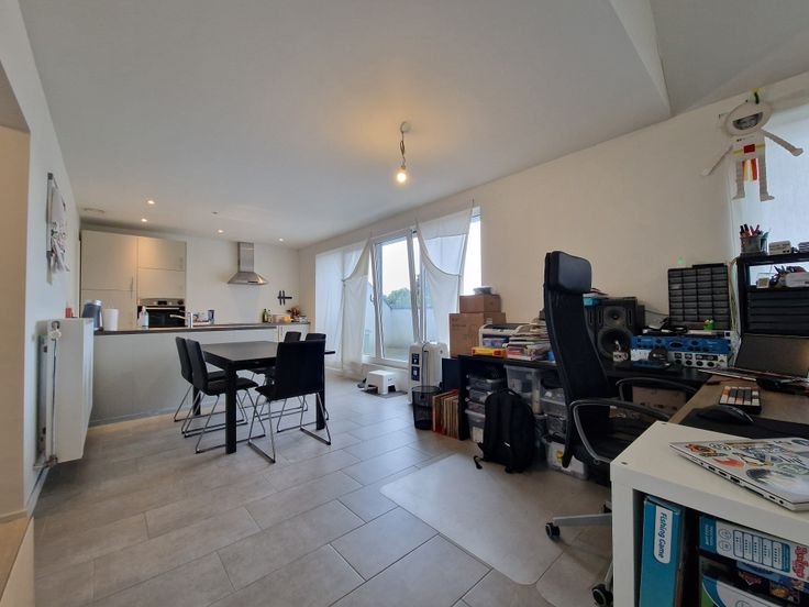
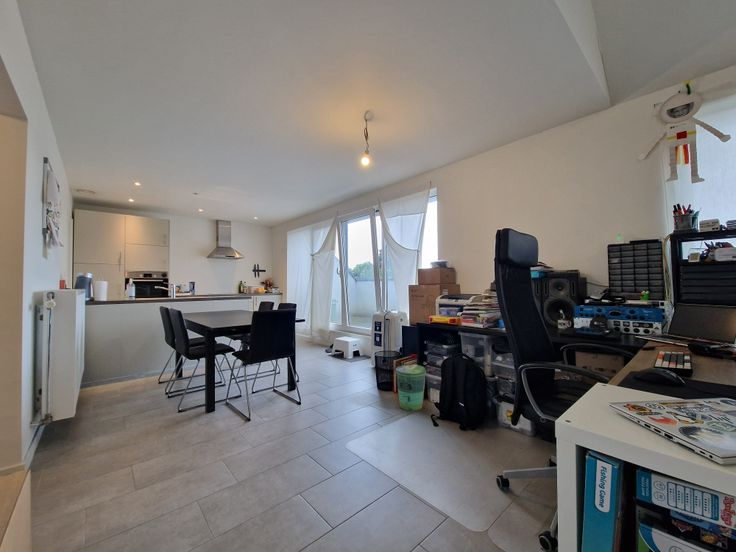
+ trash can [395,364,427,412]
